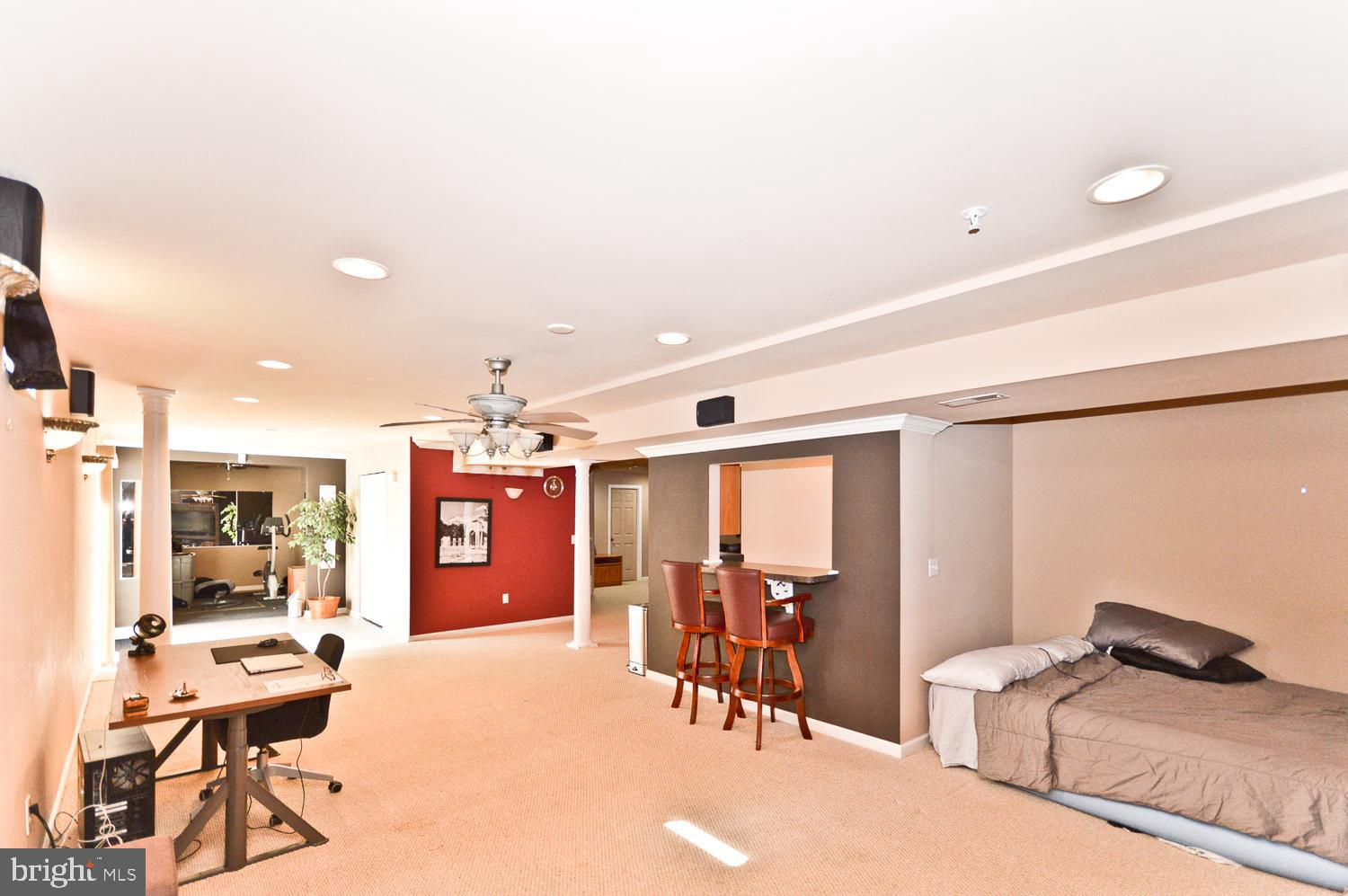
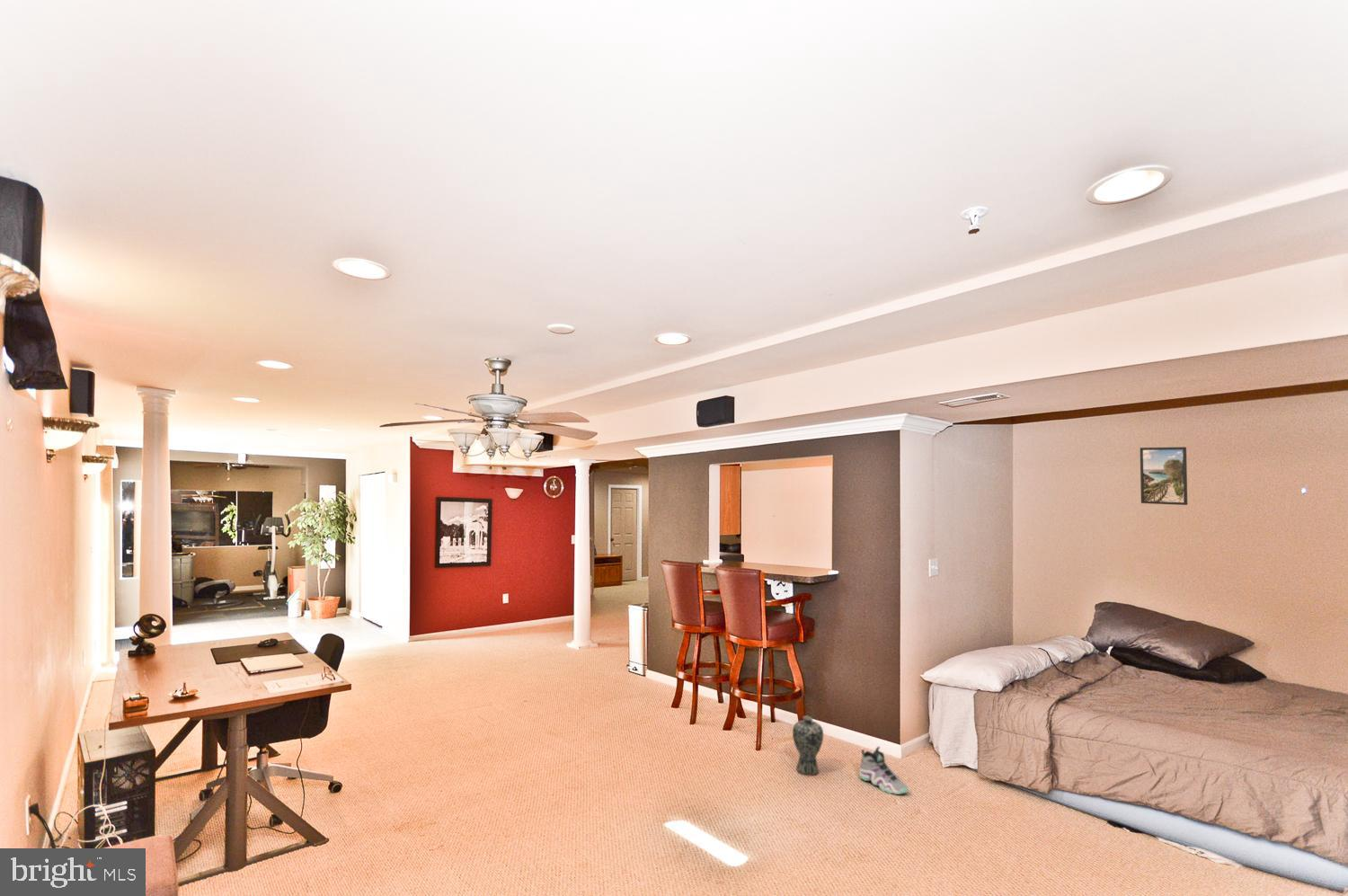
+ vase [792,715,824,776]
+ sneaker [858,746,909,795]
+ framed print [1140,446,1188,506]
